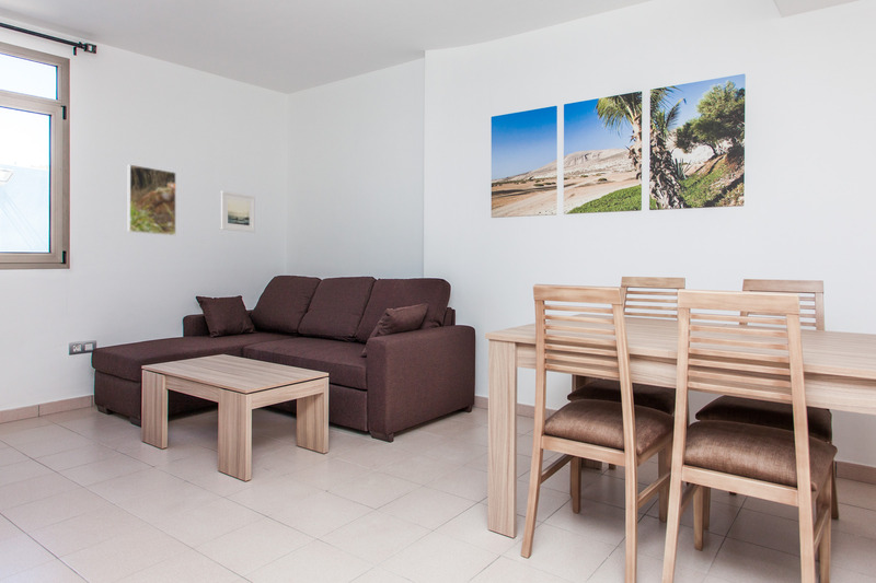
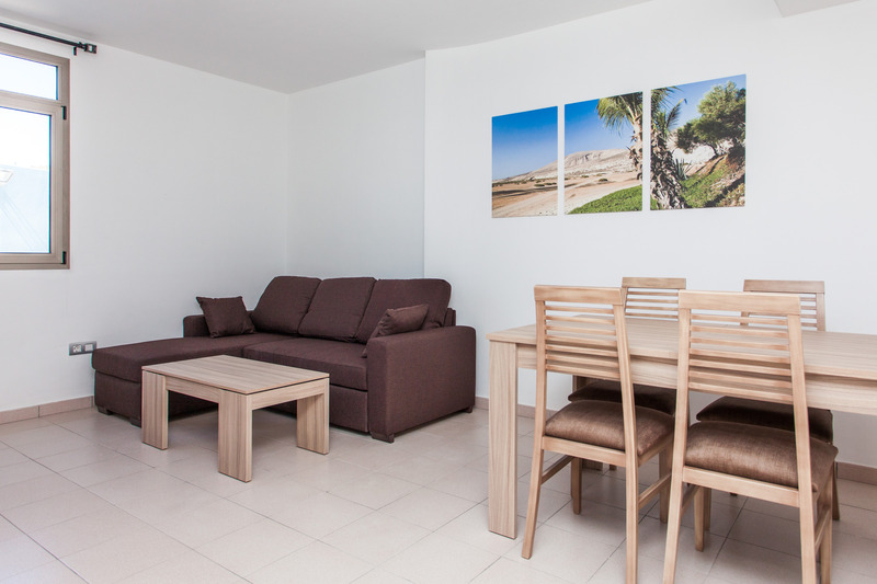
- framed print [127,163,177,236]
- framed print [220,189,256,234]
